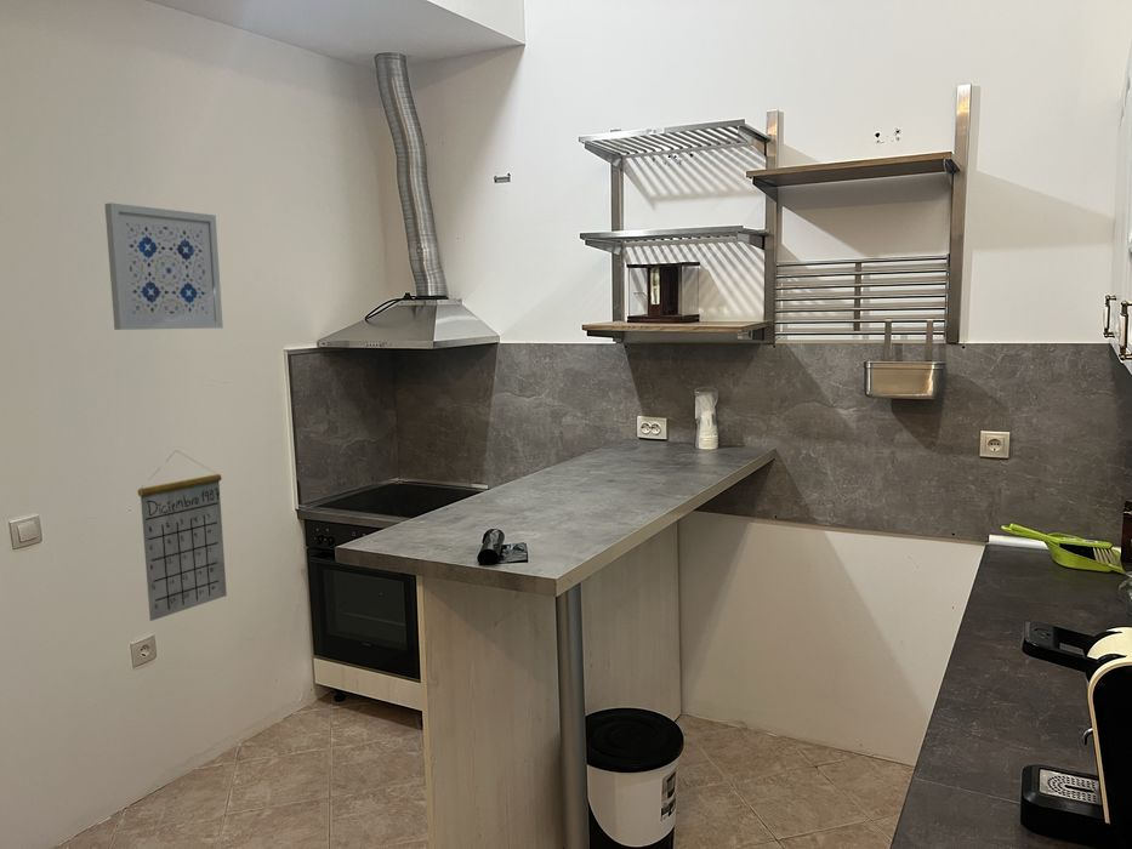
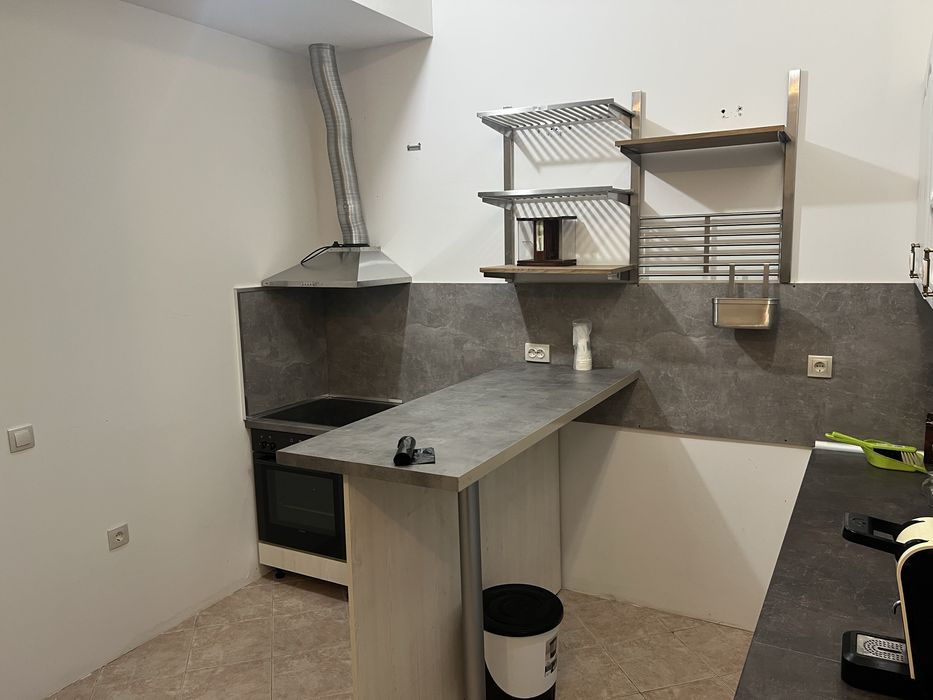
- calendar [137,450,228,622]
- wall art [103,201,224,331]
